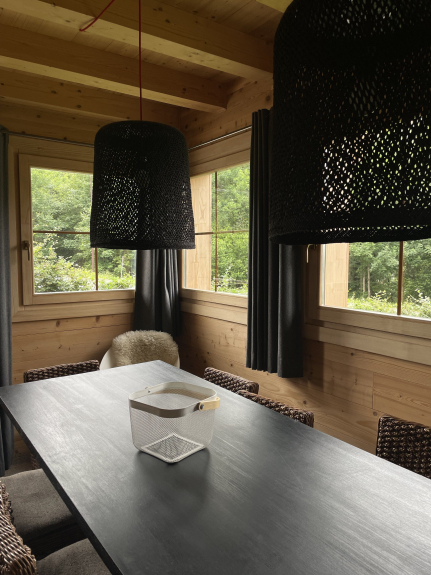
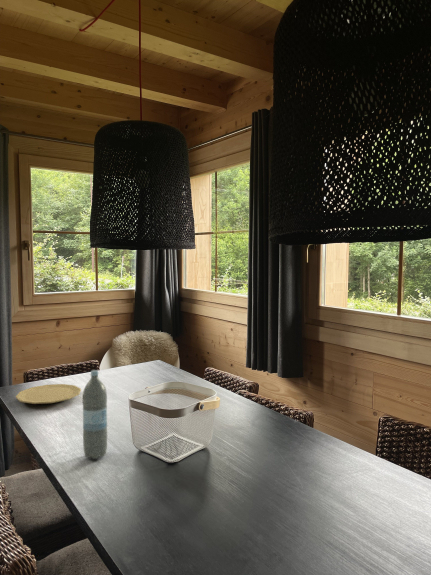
+ water bottle [82,369,108,460]
+ plate [15,383,82,405]
